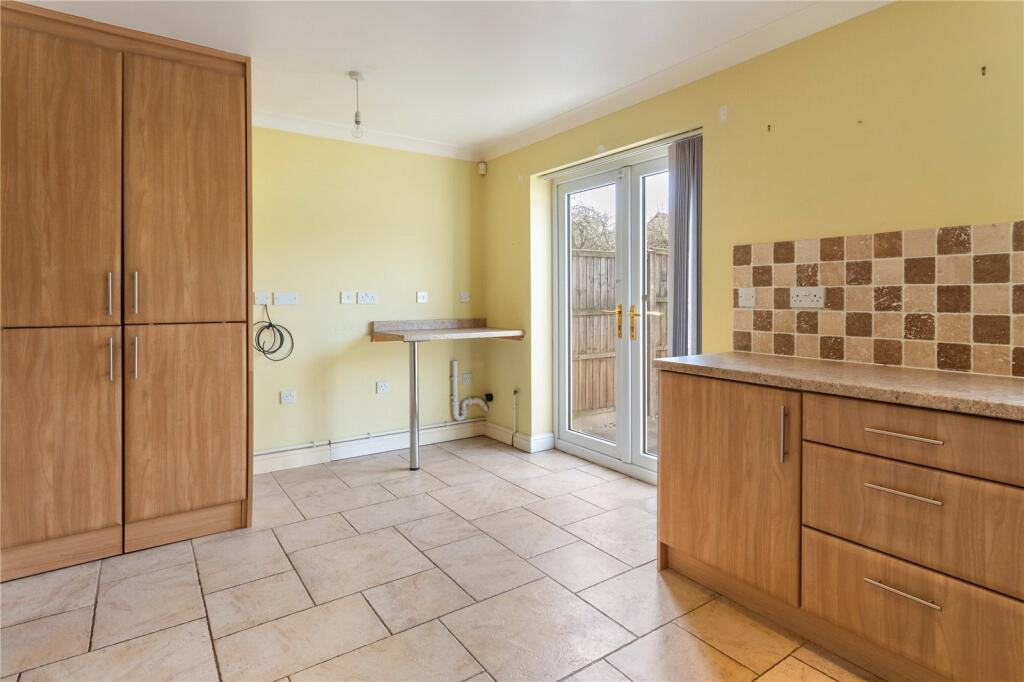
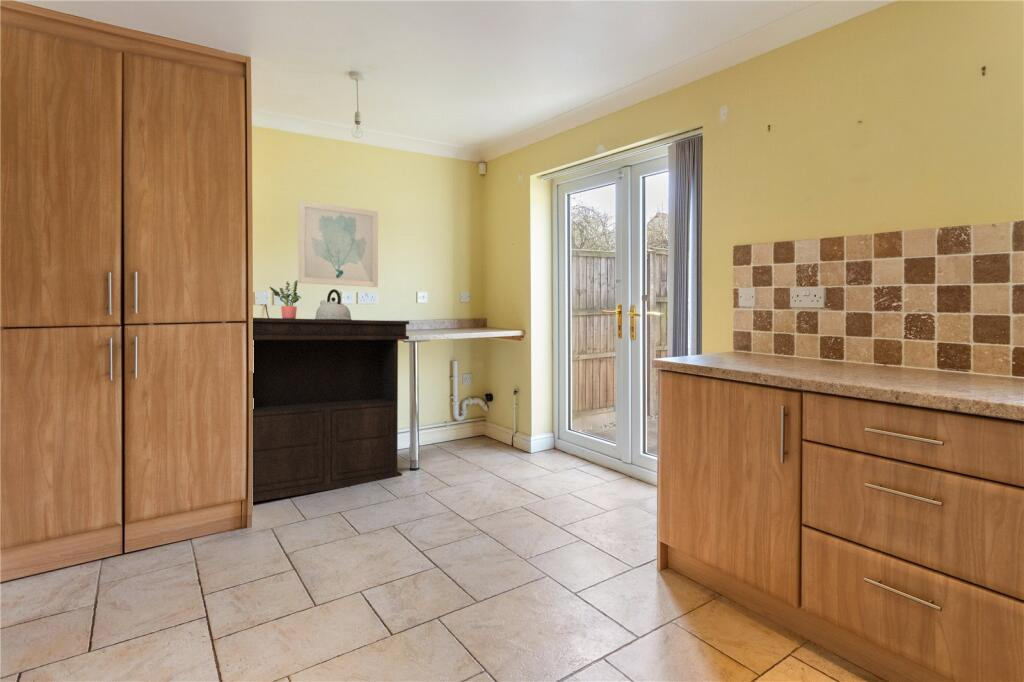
+ console table [252,317,410,503]
+ wall art [297,200,379,288]
+ potted plant [269,279,302,319]
+ kettle [314,288,352,320]
